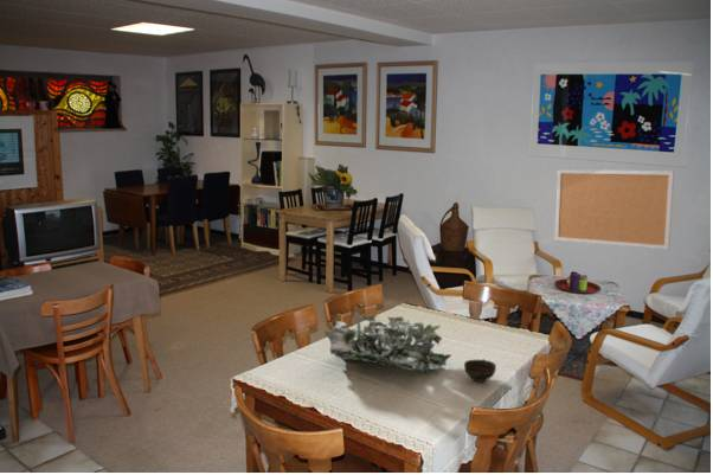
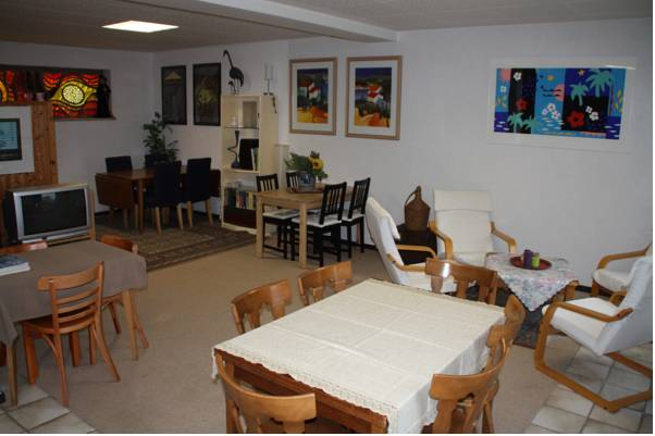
- cup [463,358,497,383]
- plant [323,314,452,374]
- bulletin board [553,168,675,251]
